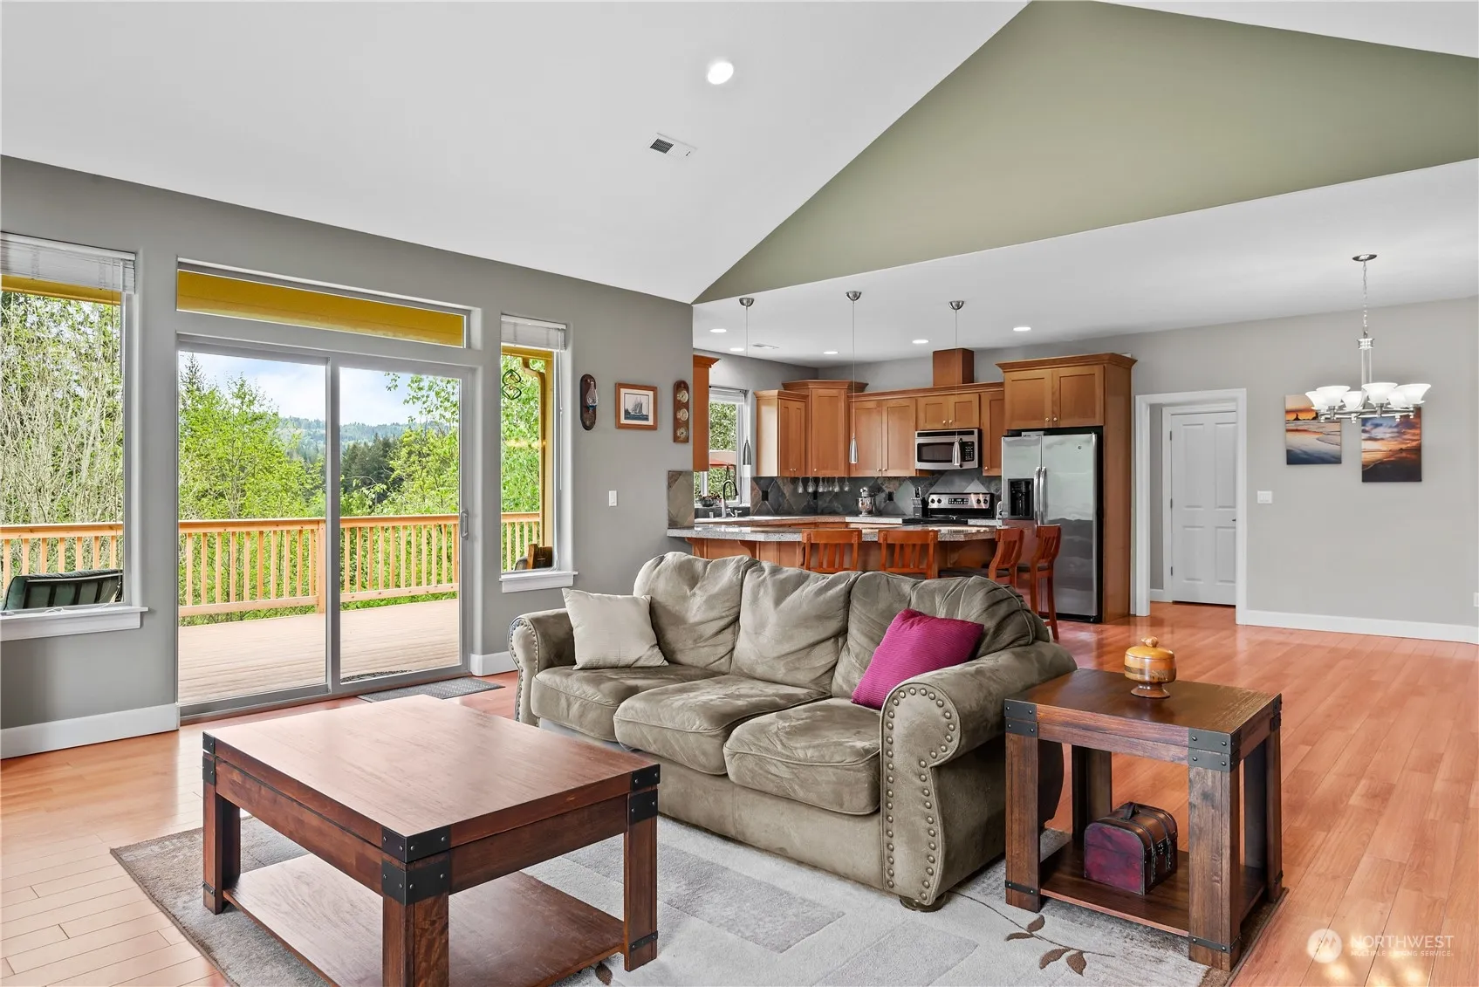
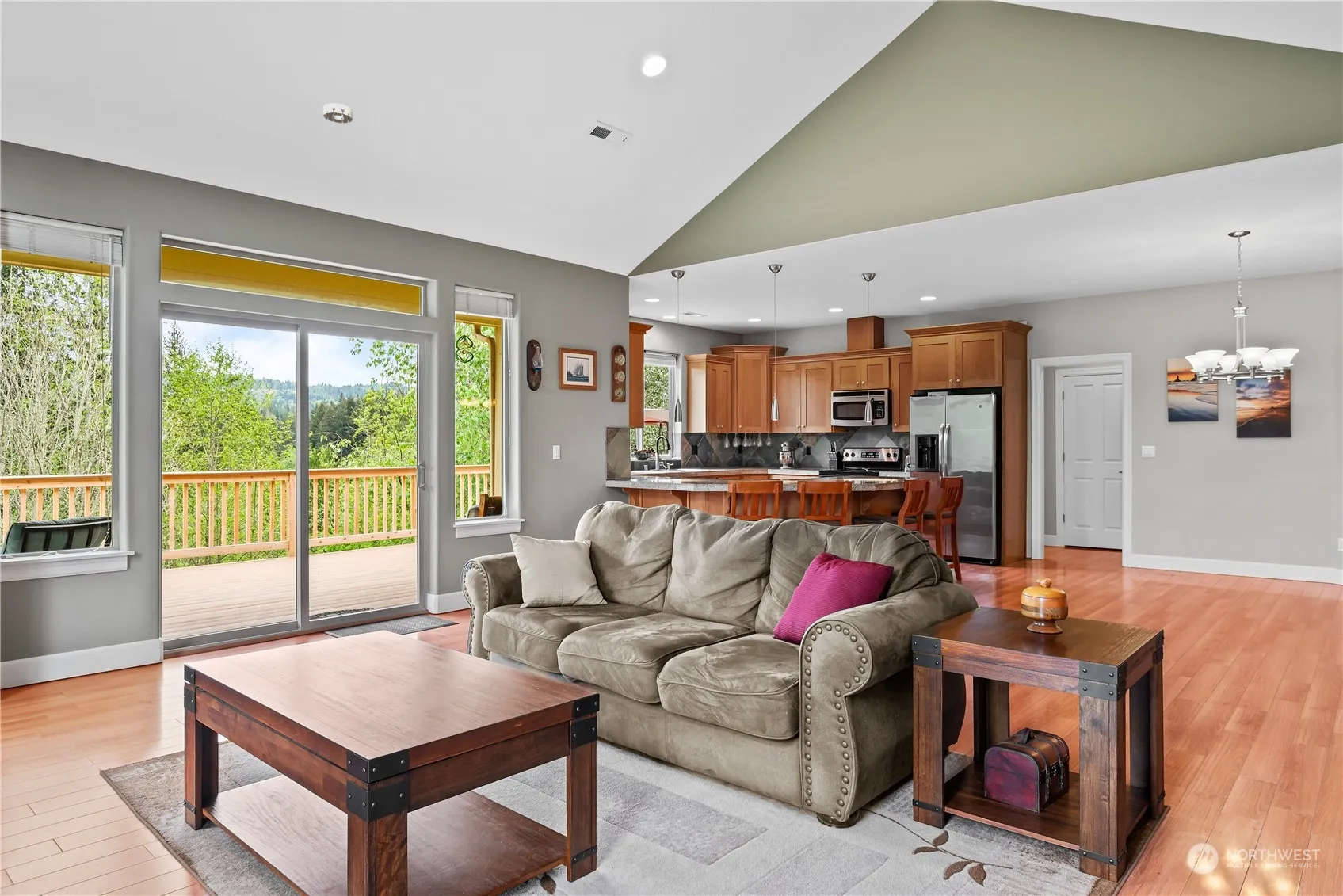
+ smoke detector [322,102,353,124]
